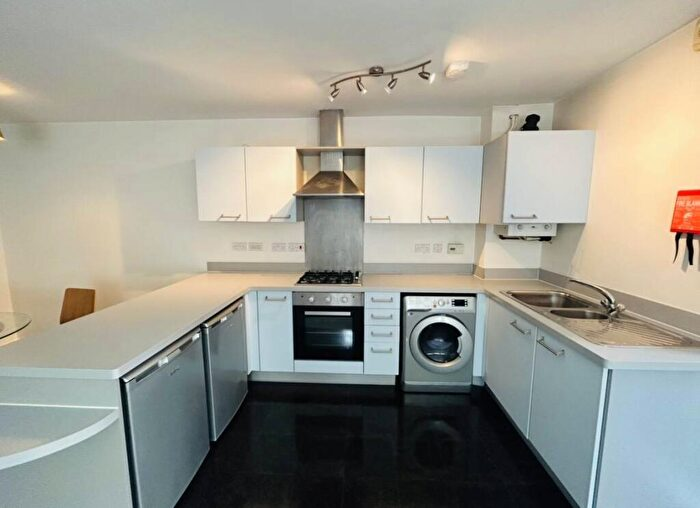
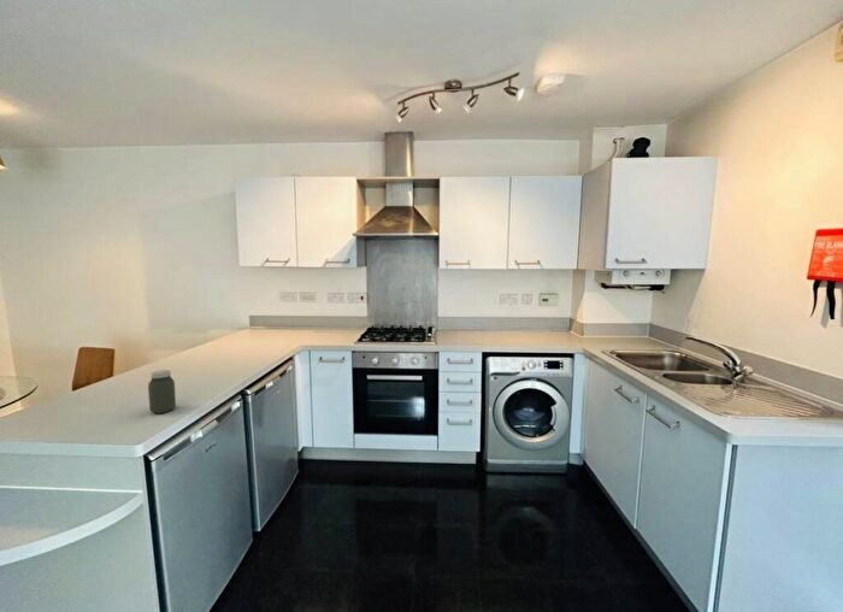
+ jar [147,369,177,414]
